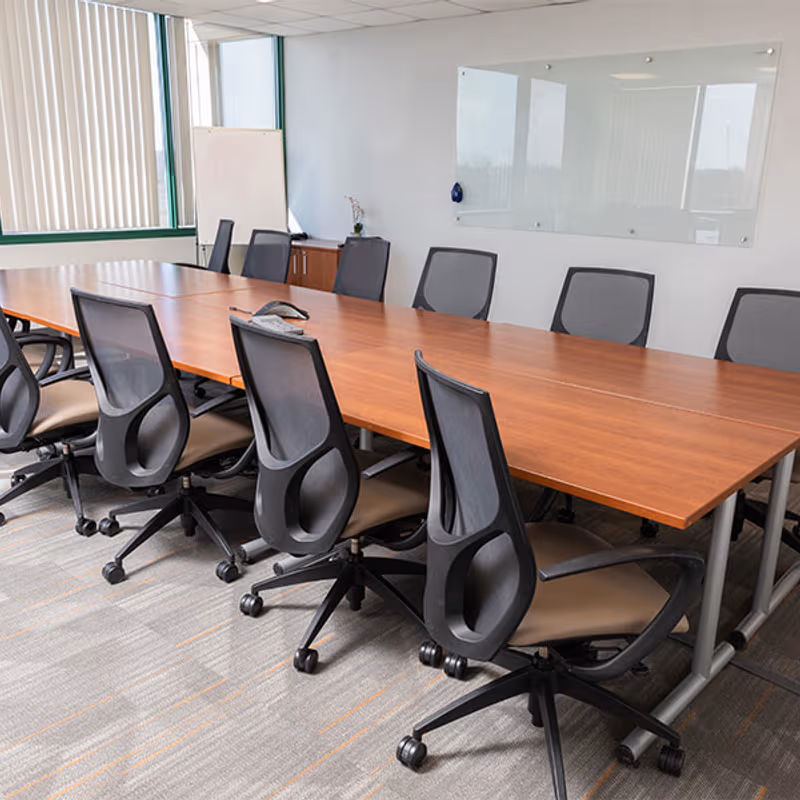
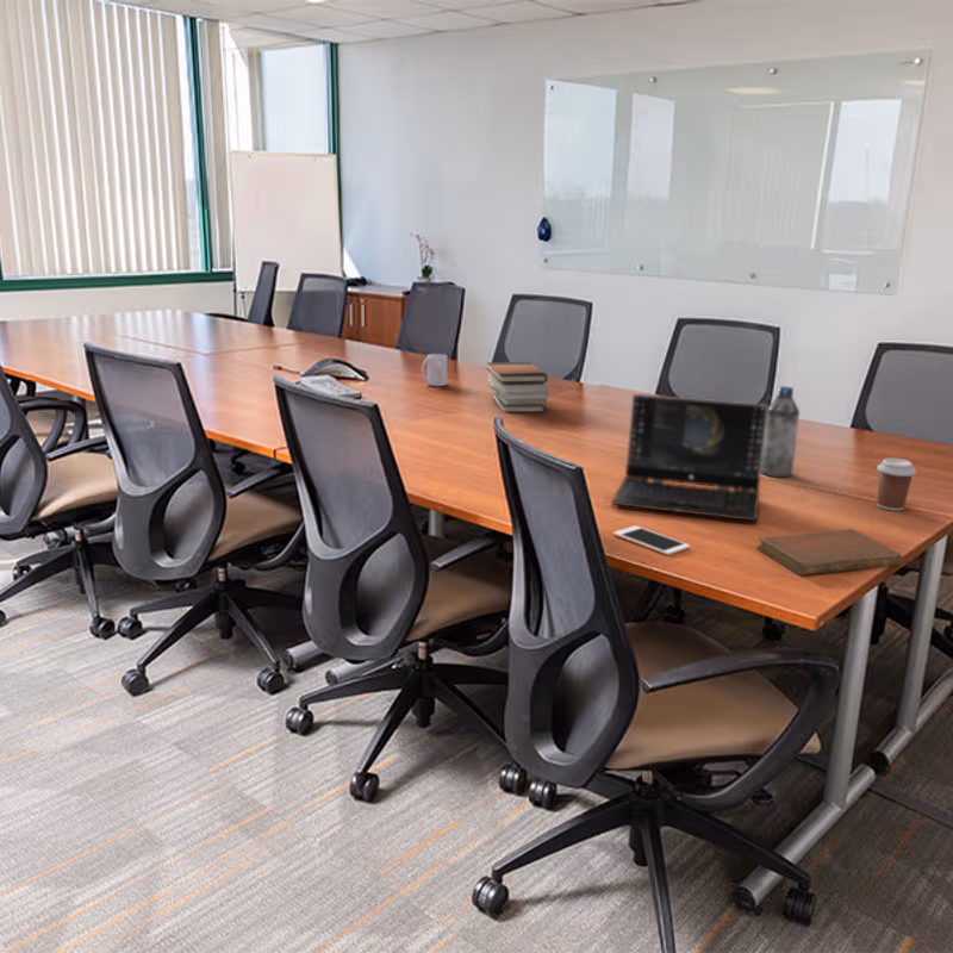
+ mug [421,353,448,387]
+ notebook [755,528,903,577]
+ coffee cup [876,457,917,512]
+ book stack [486,361,550,413]
+ water bottle [761,385,801,479]
+ laptop computer [610,393,770,522]
+ cell phone [612,524,691,556]
